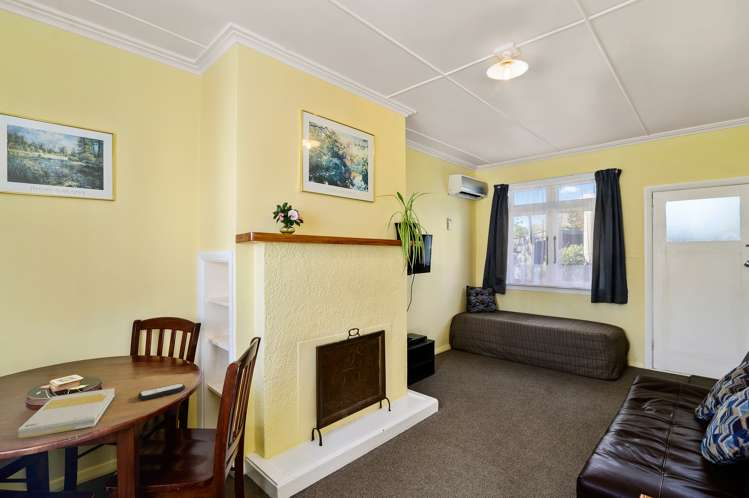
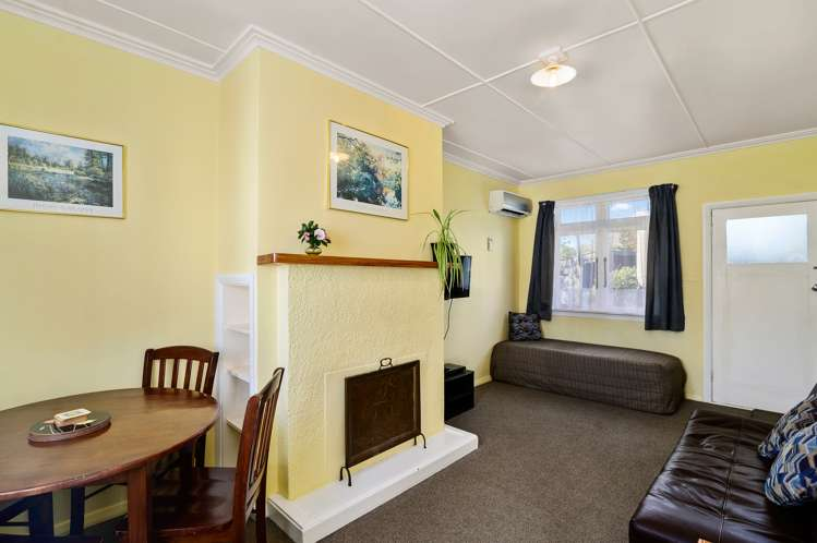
- book [17,387,116,439]
- remote control [137,383,186,402]
